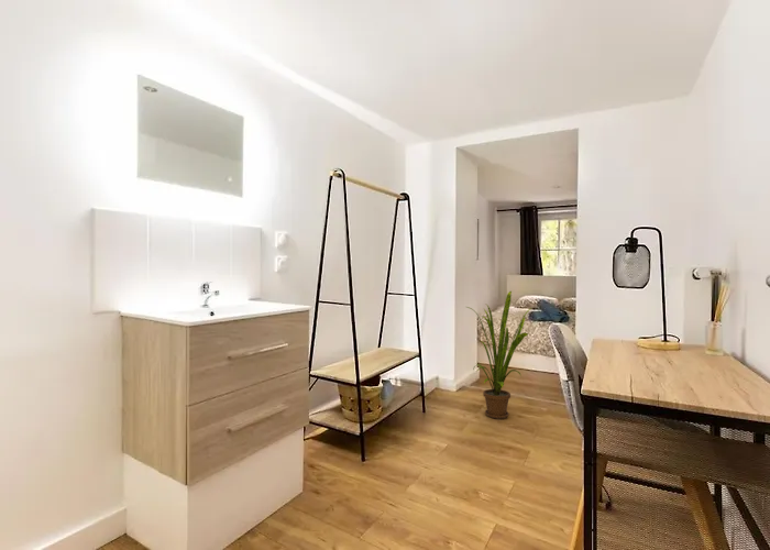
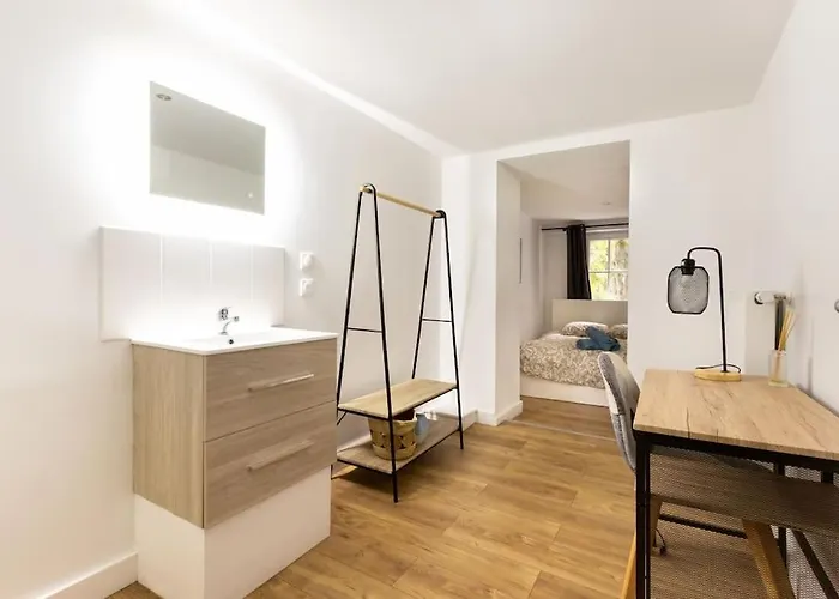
- house plant [465,290,532,420]
